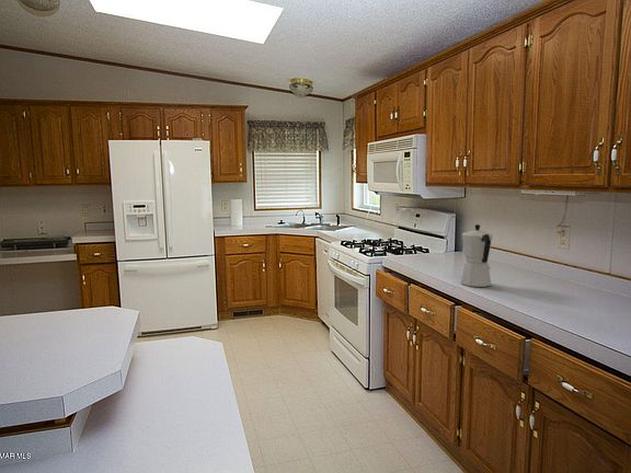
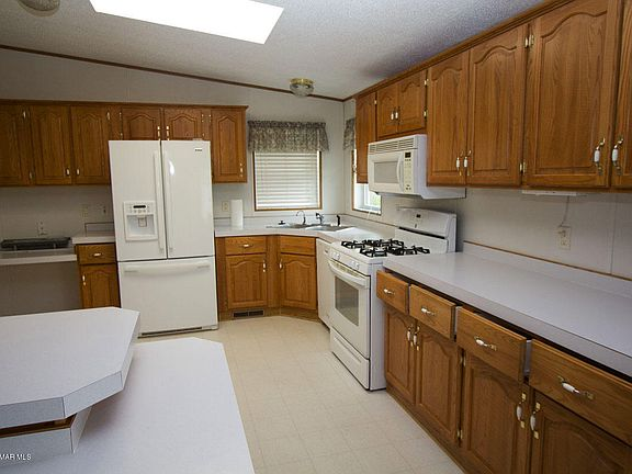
- moka pot [460,223,494,288]
